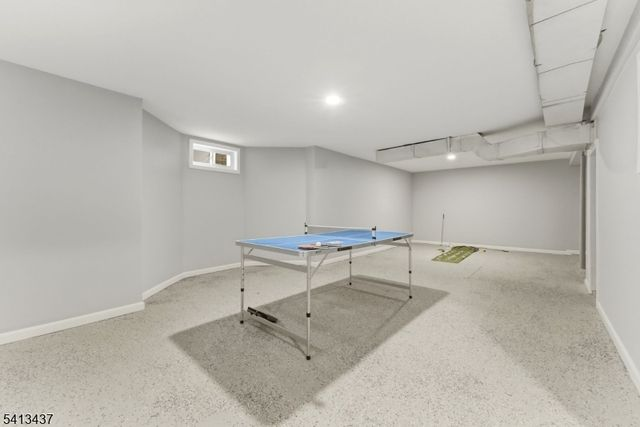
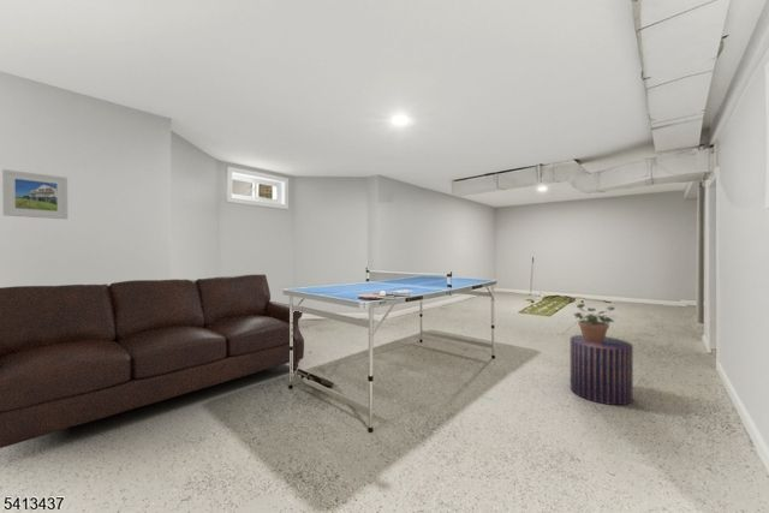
+ stool [570,334,634,406]
+ potted plant [572,303,619,342]
+ sofa [0,273,305,449]
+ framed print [1,168,68,220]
